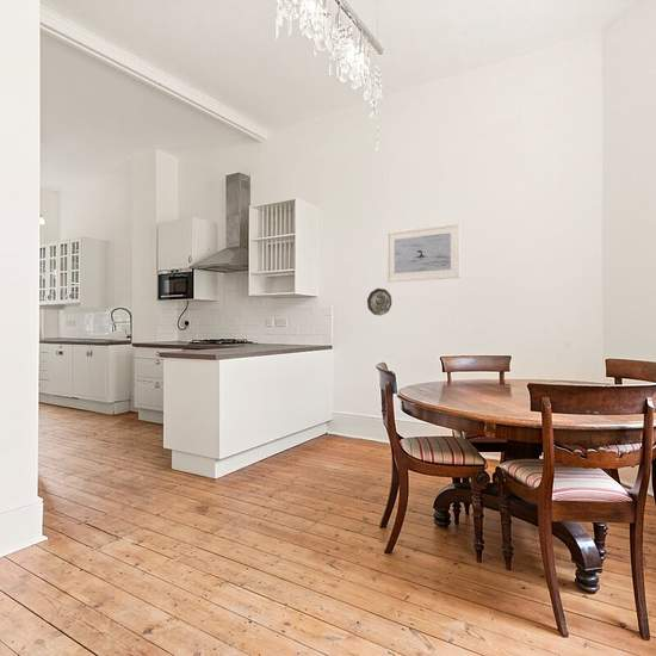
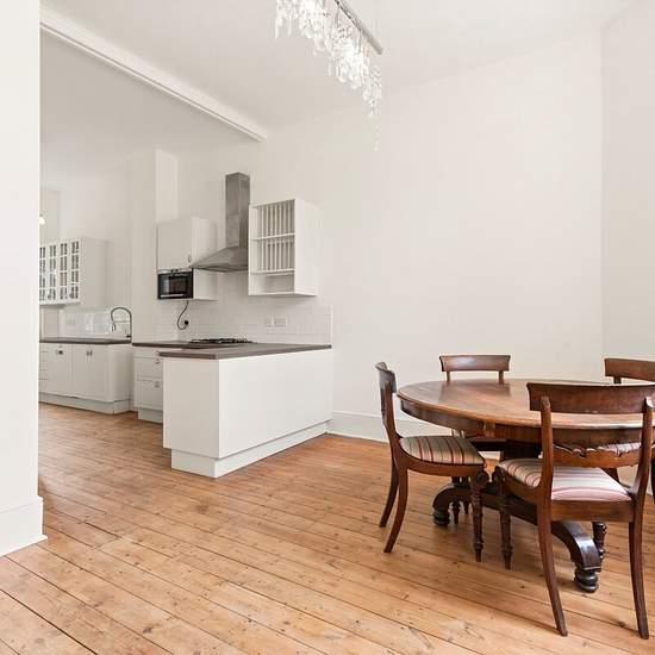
- decorative plate [366,287,392,317]
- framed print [385,222,462,284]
